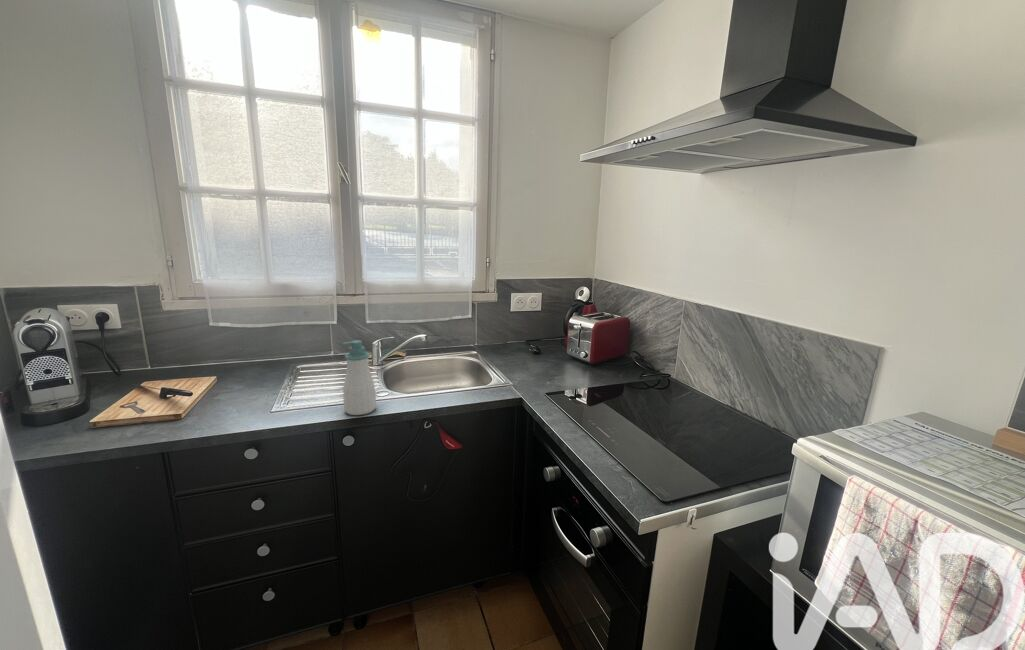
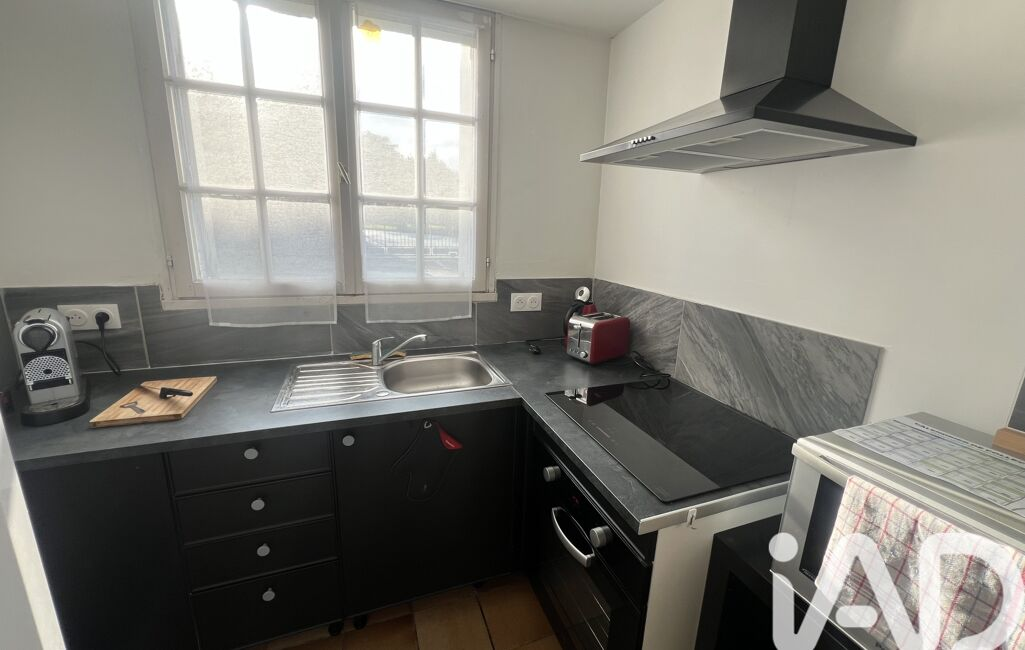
- soap bottle [342,339,377,416]
